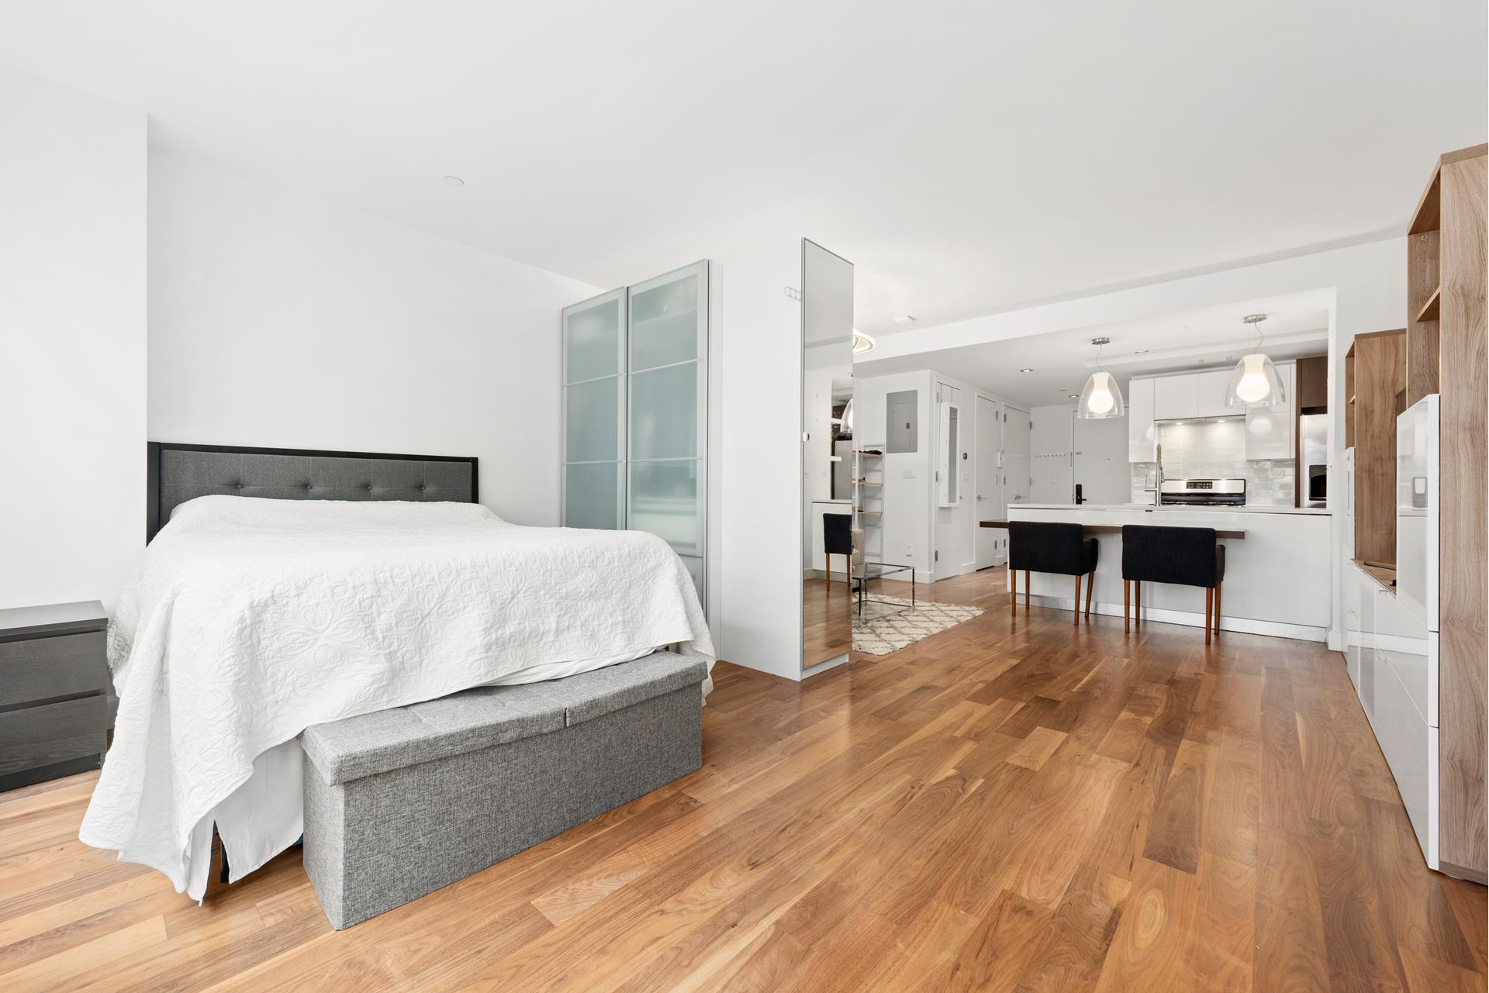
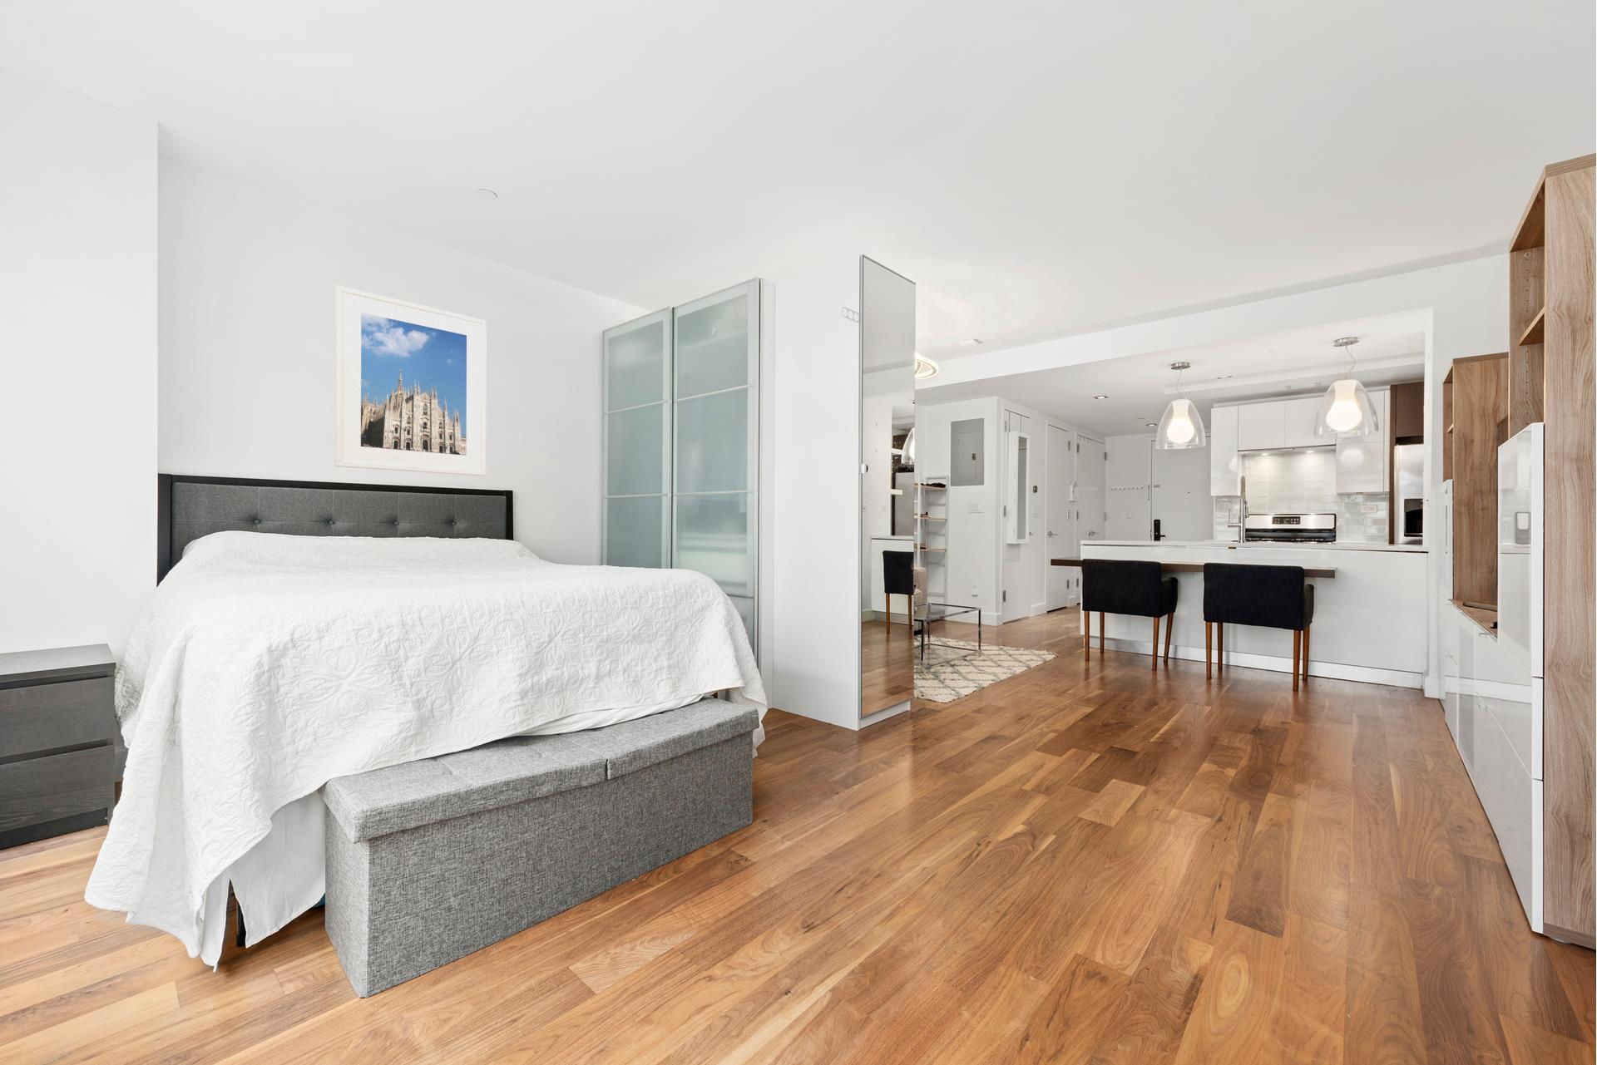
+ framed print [334,284,488,477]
